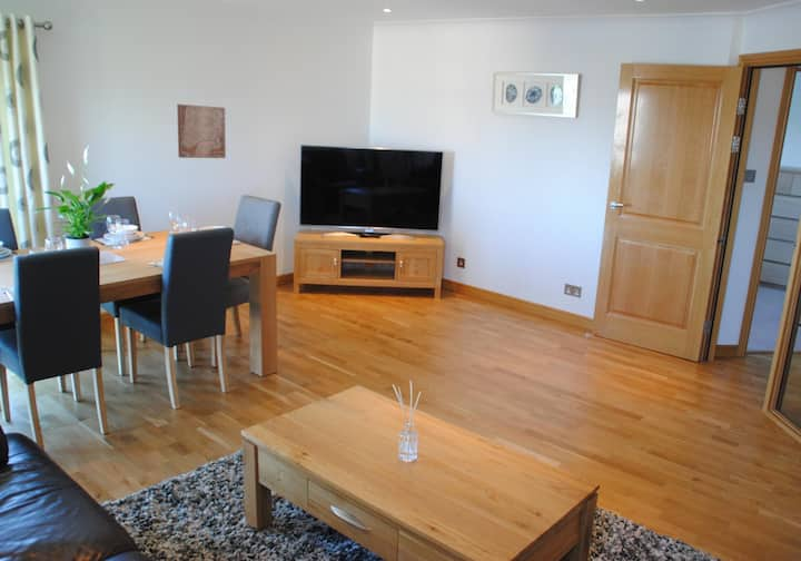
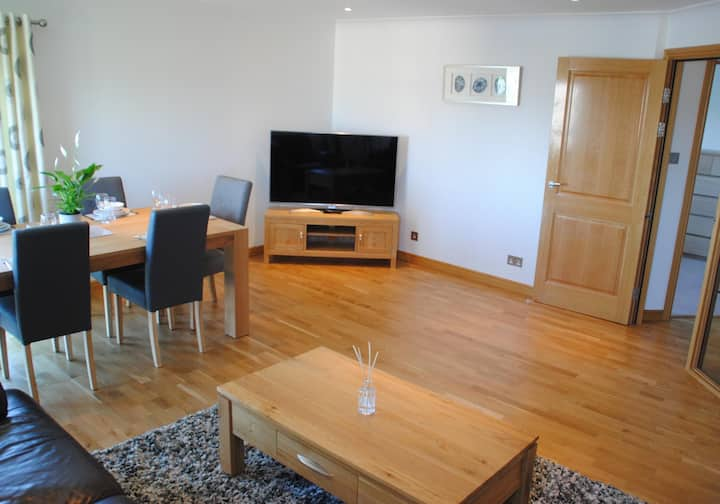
- wall art [176,104,227,159]
